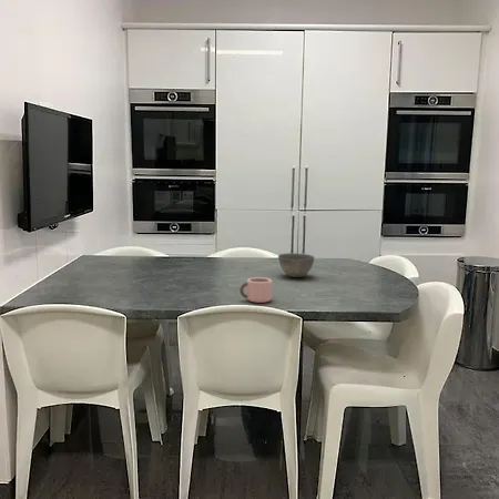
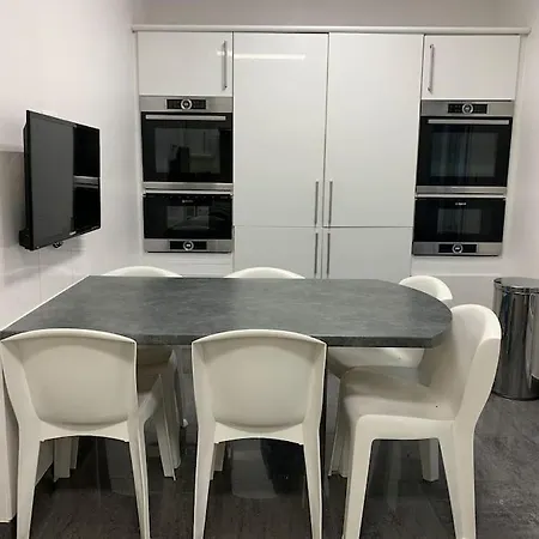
- bowl [277,252,316,278]
- mug [238,276,273,304]
